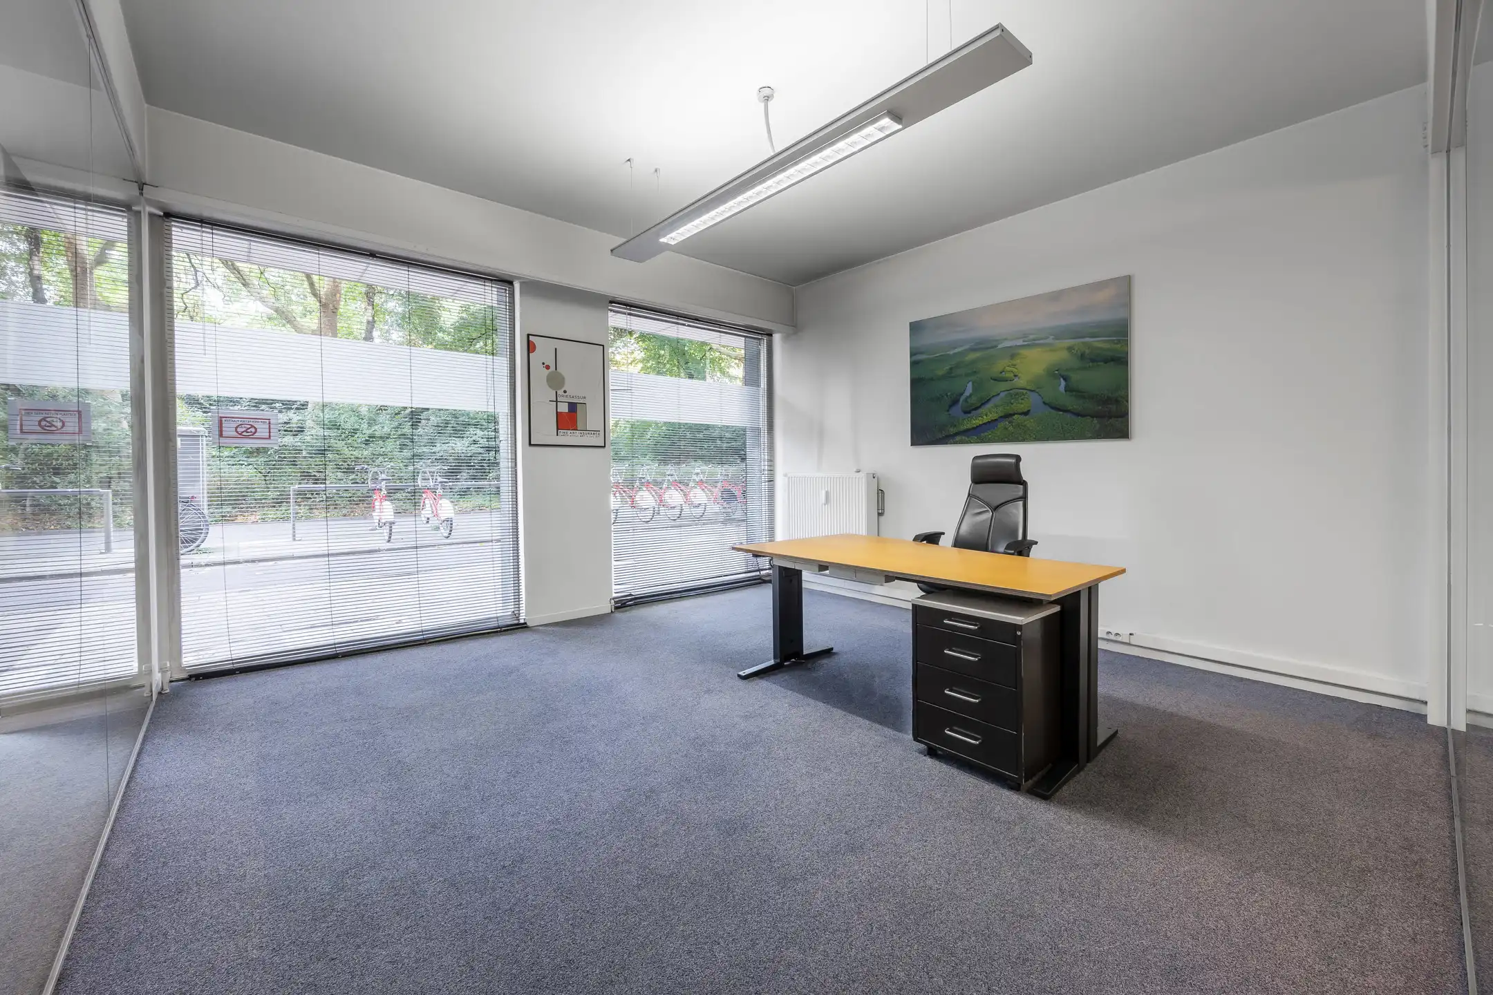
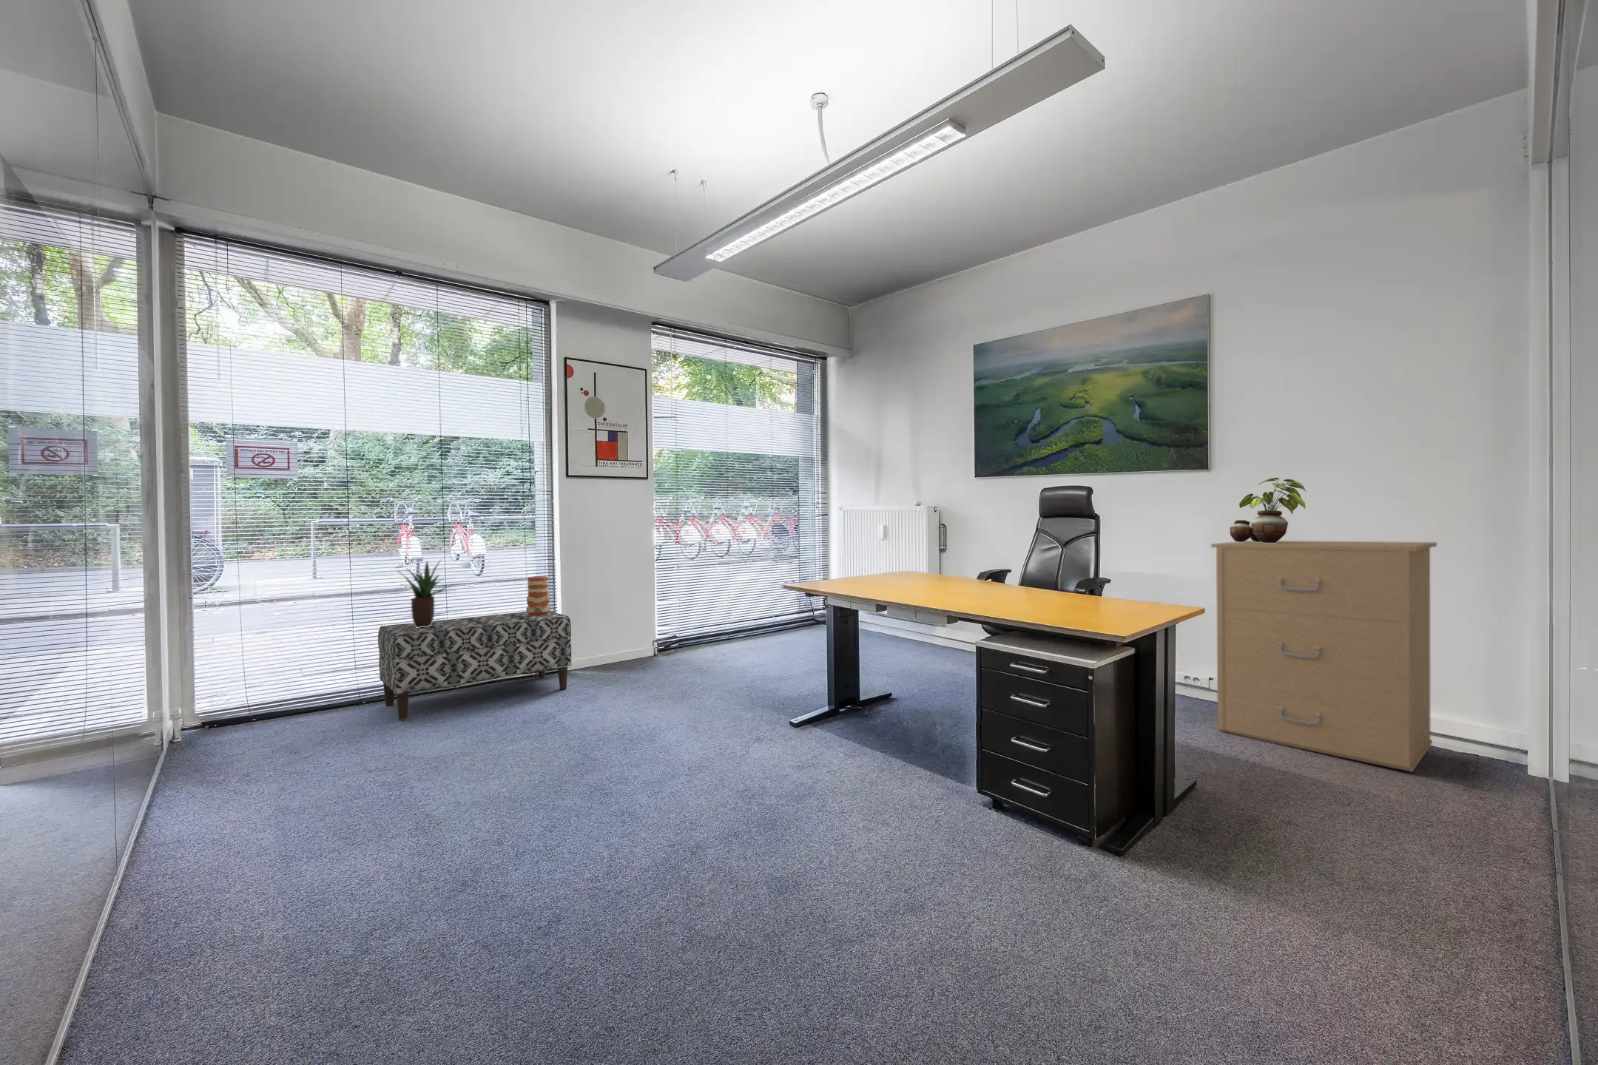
+ filing cabinet [1210,540,1437,773]
+ potted plant [397,559,457,628]
+ potted plant [1229,477,1307,543]
+ bench [377,611,572,719]
+ vase [526,576,552,616]
